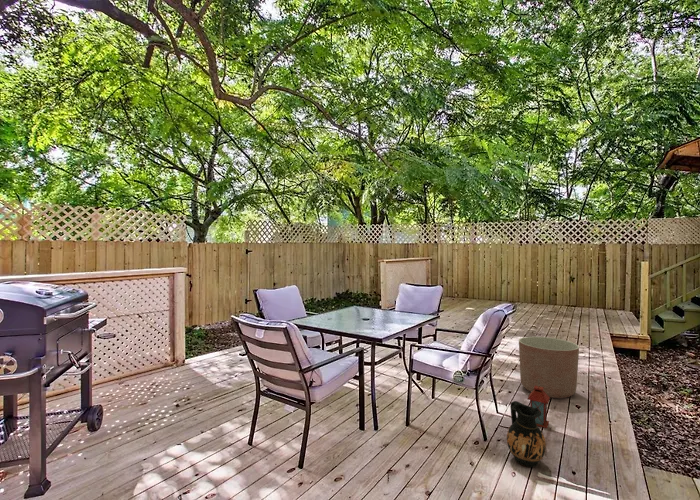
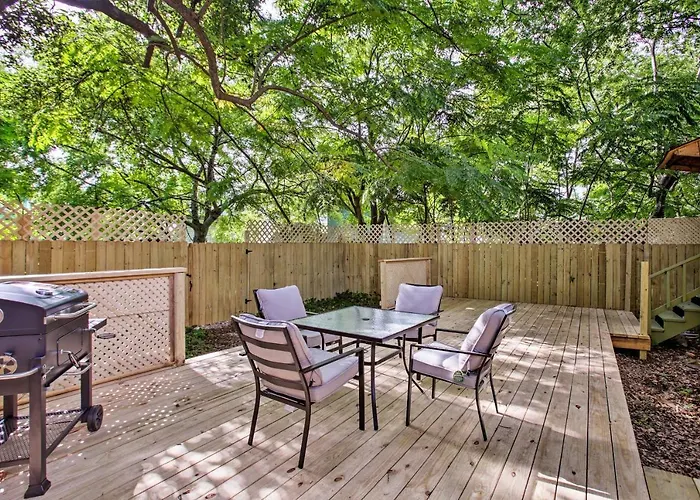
- ceramic jug [506,400,547,468]
- lantern [527,379,551,429]
- planter [518,336,580,399]
